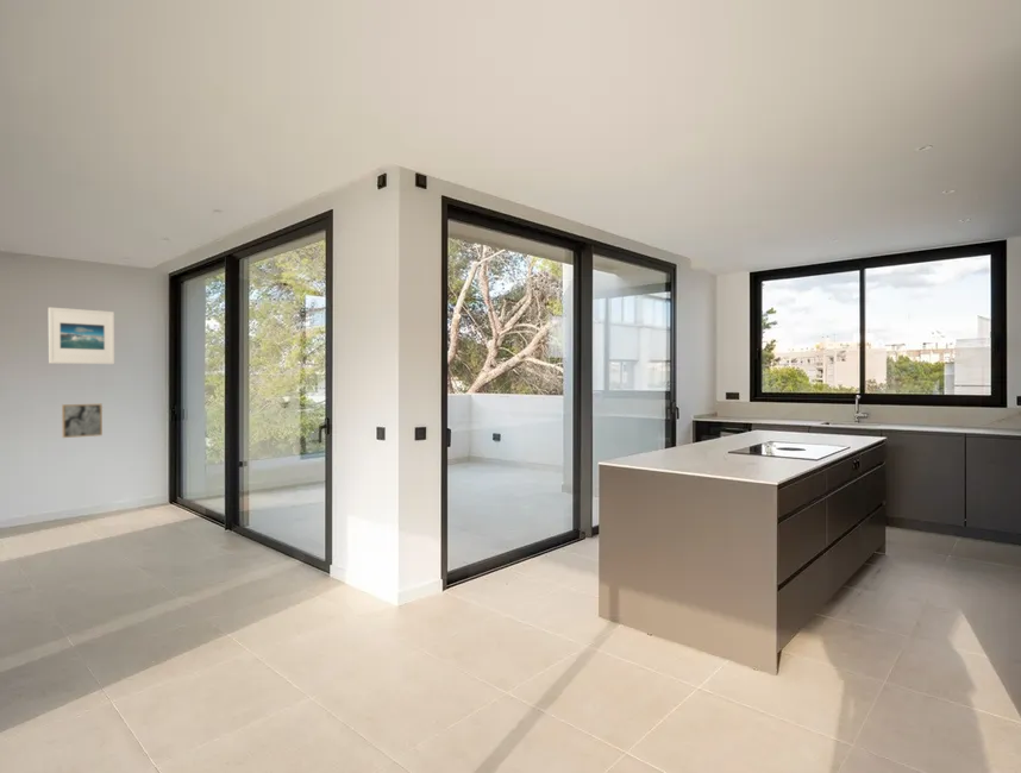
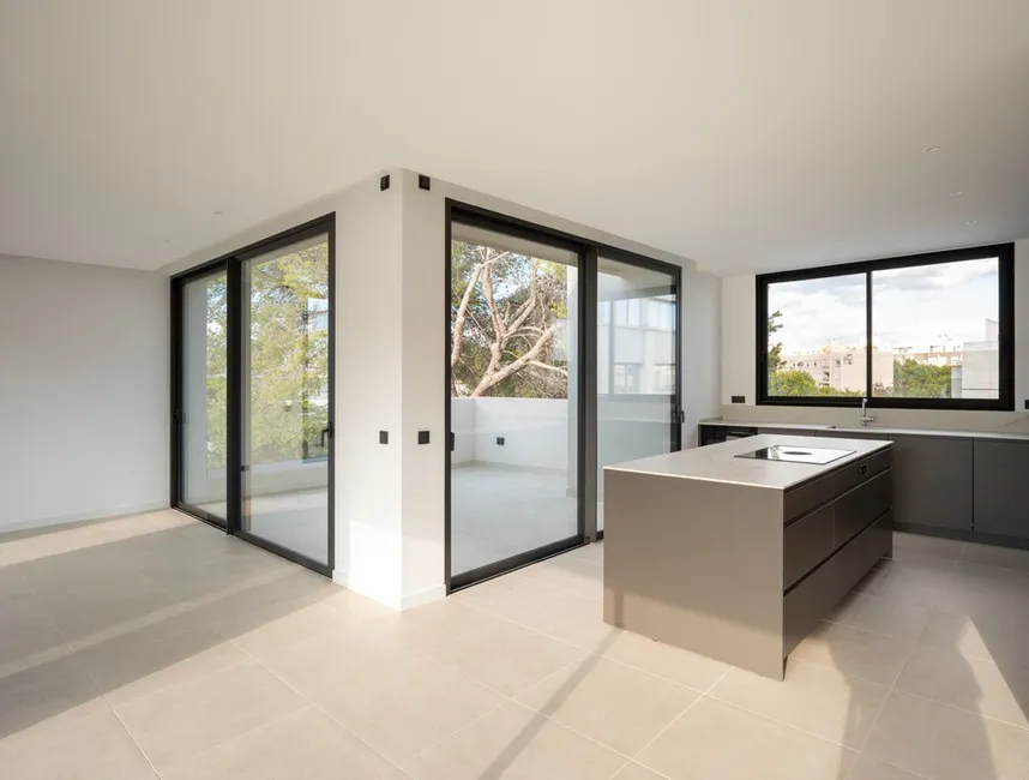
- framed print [48,306,115,365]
- wall art [61,403,104,439]
